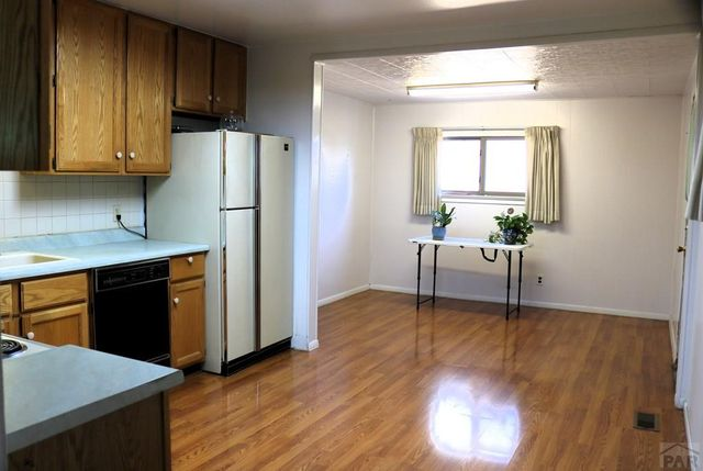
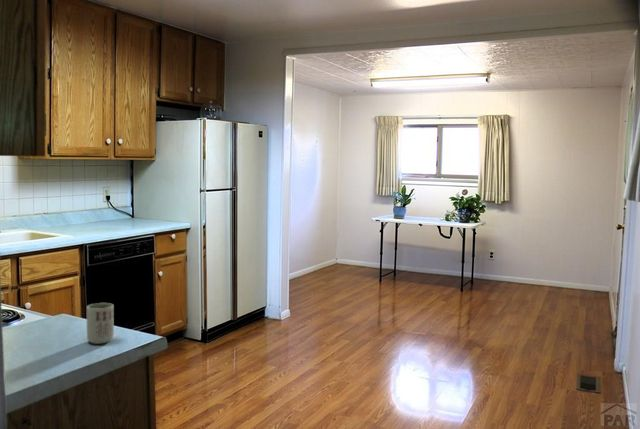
+ cup [86,302,115,345]
